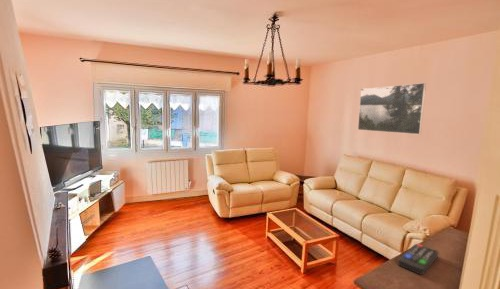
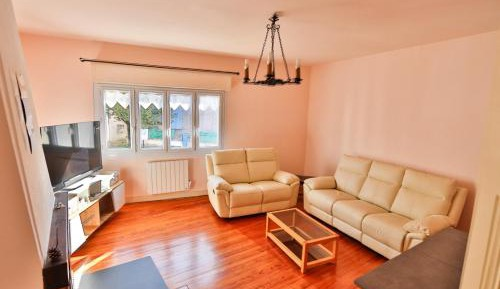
- remote control [397,243,439,276]
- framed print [357,82,427,135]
